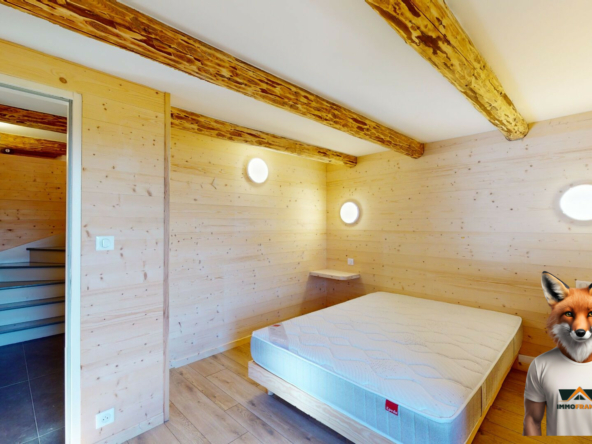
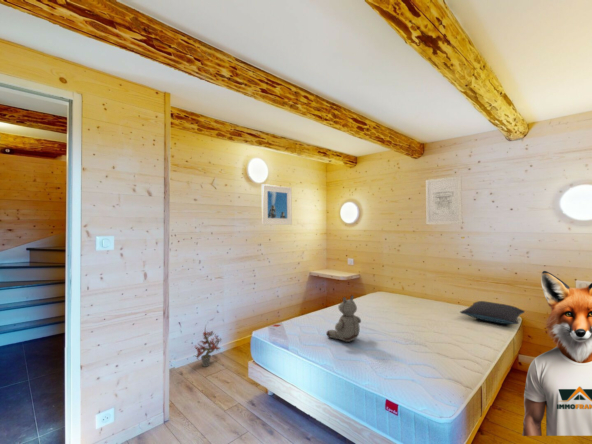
+ wall art [425,175,463,225]
+ pillow [459,300,526,325]
+ potted plant [193,325,223,368]
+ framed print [261,183,293,226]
+ stuffed bear [325,294,362,343]
